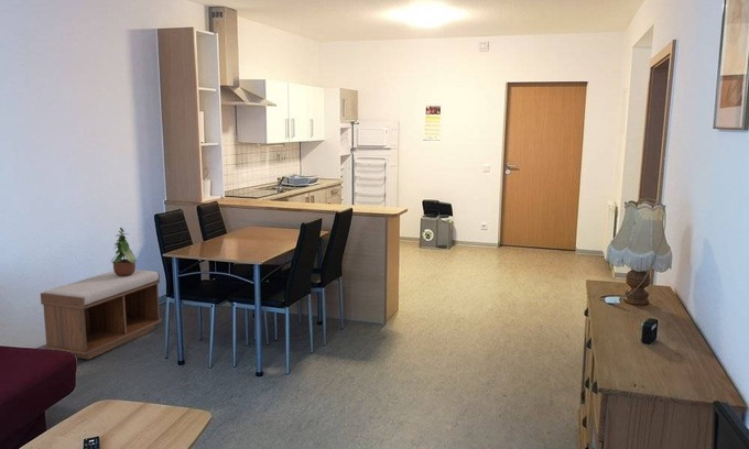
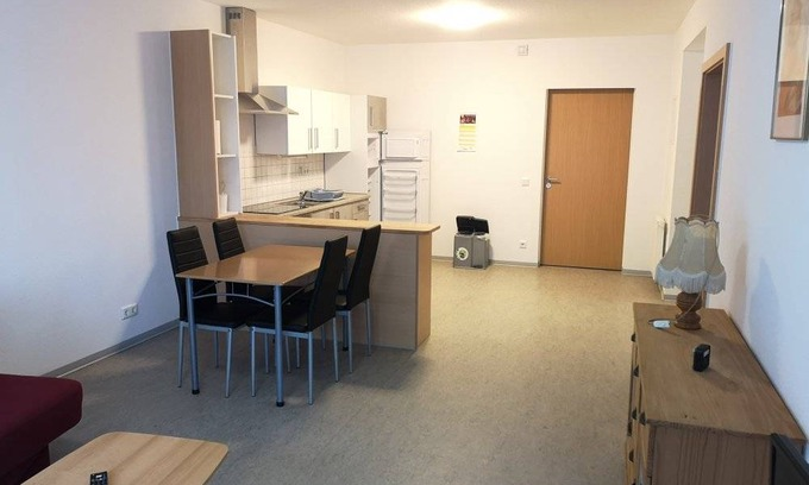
- potted plant [110,227,139,276]
- bench [40,269,163,361]
